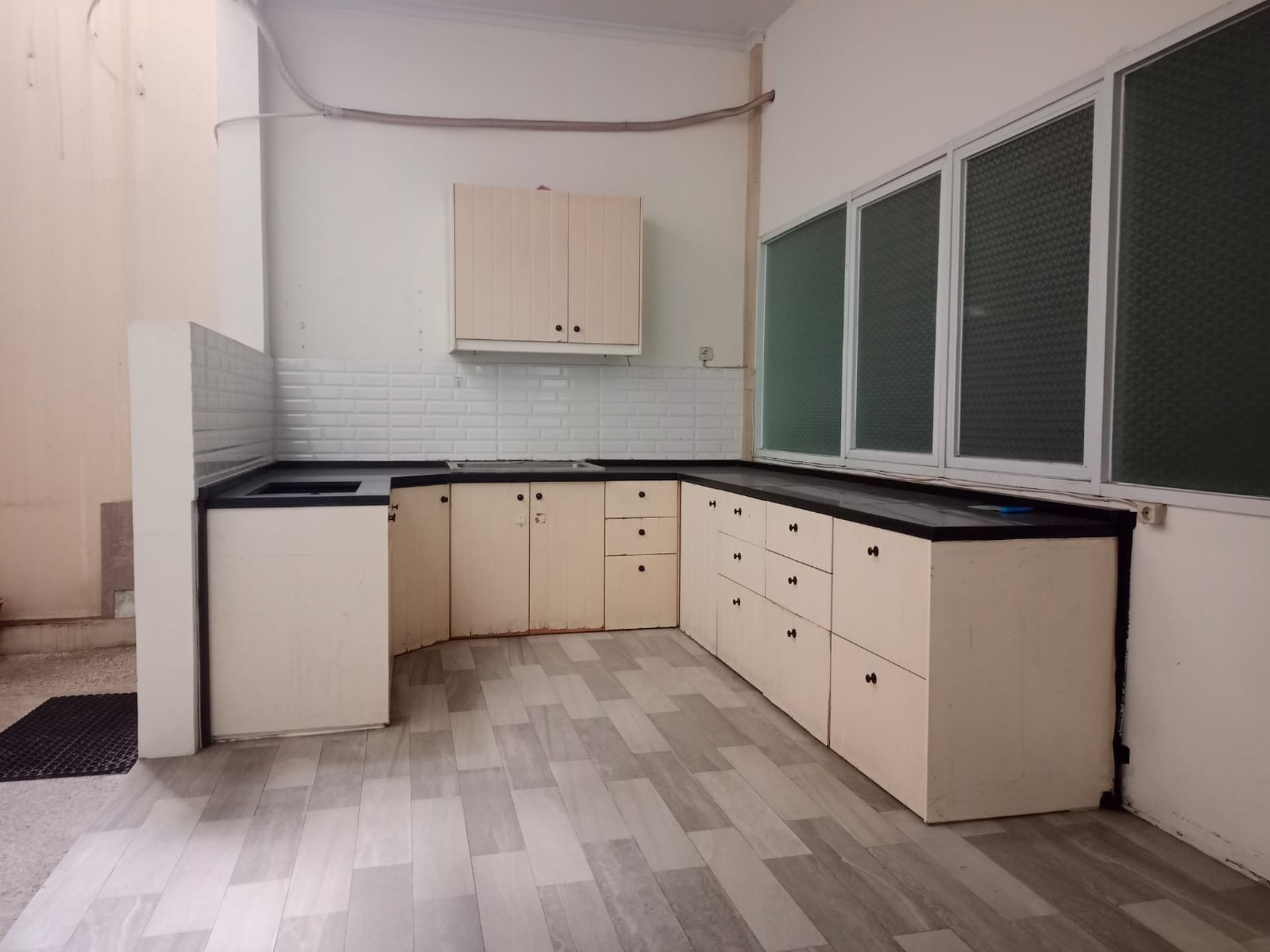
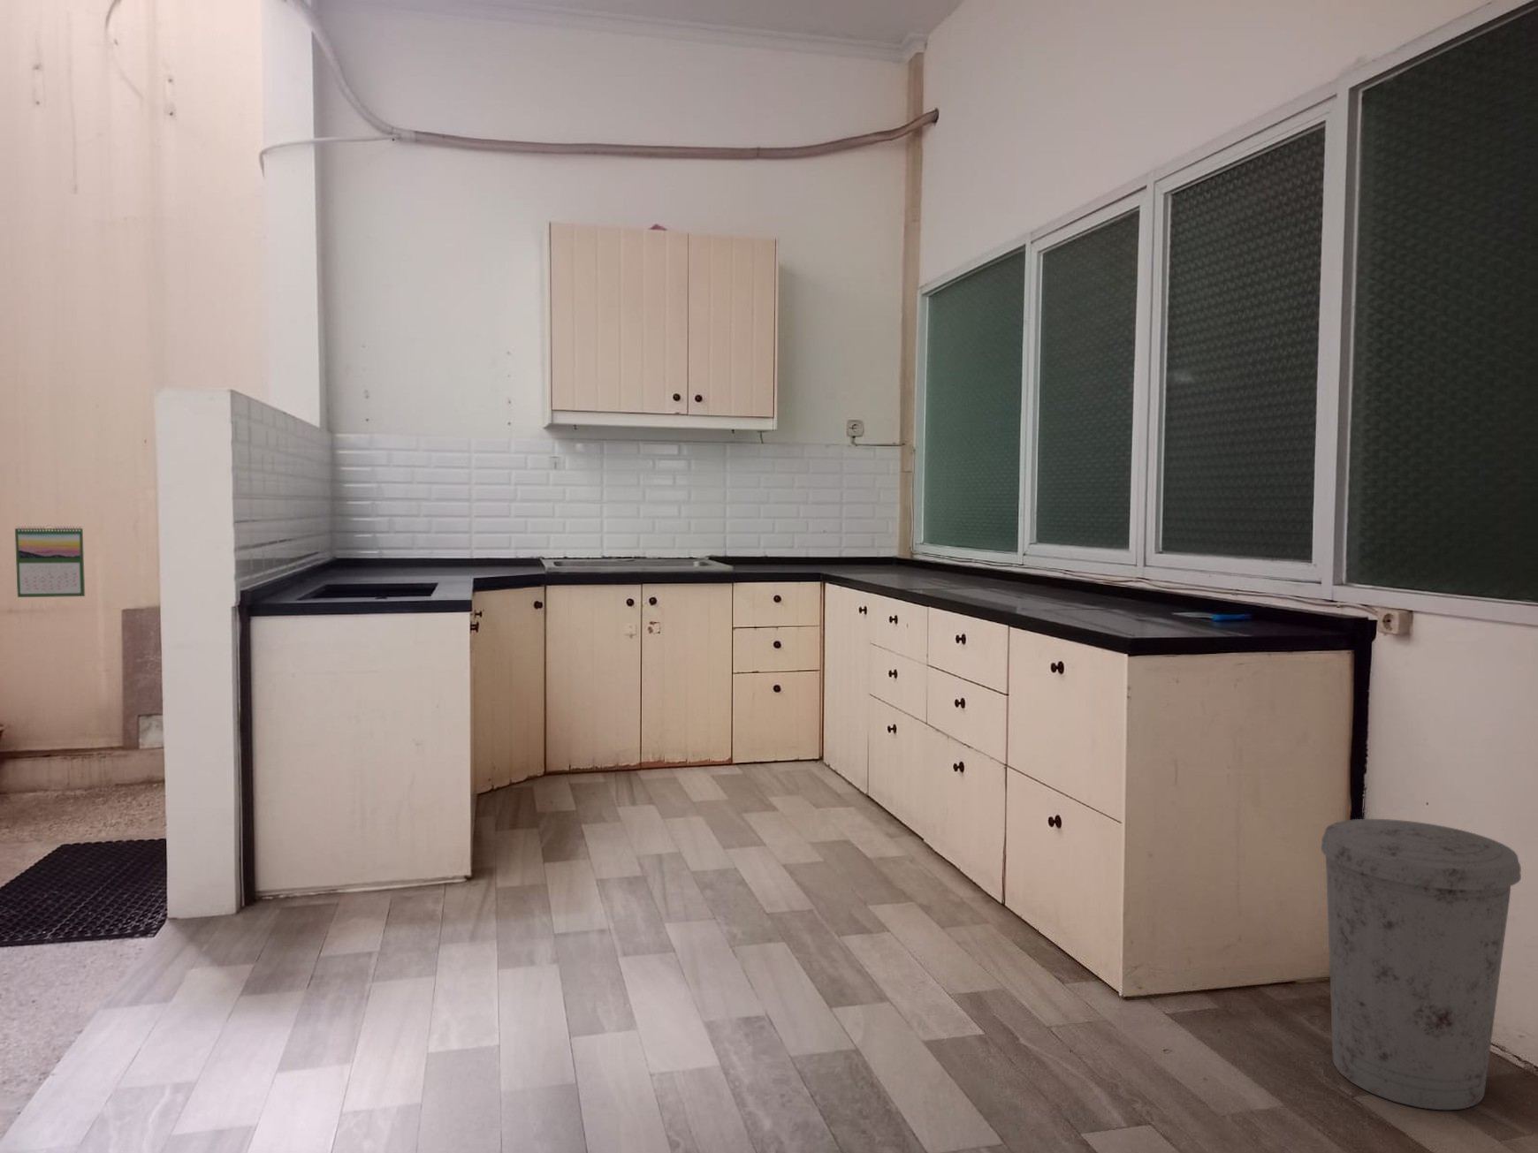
+ trash can [1320,819,1522,1111]
+ calendar [15,524,86,598]
